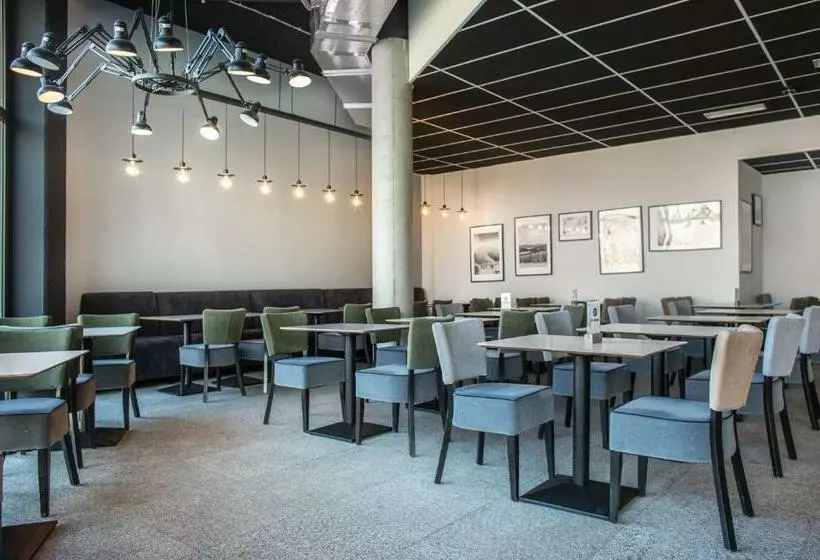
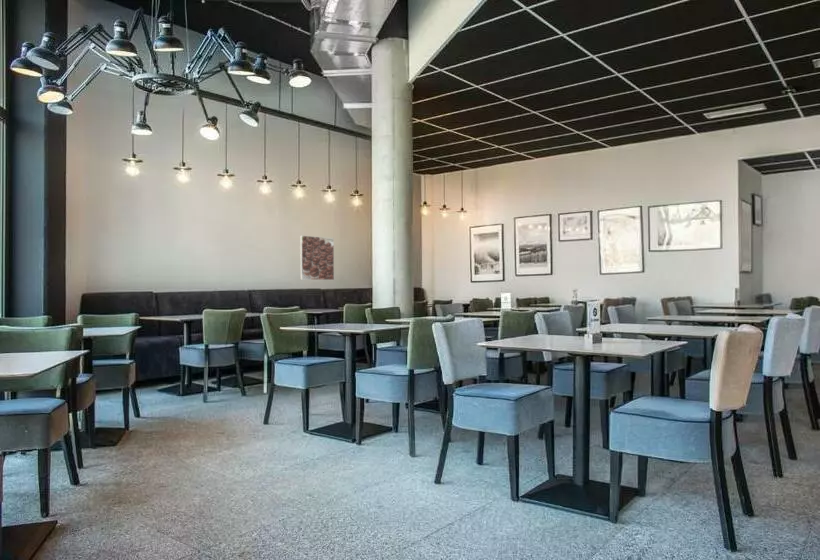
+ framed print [299,235,335,281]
